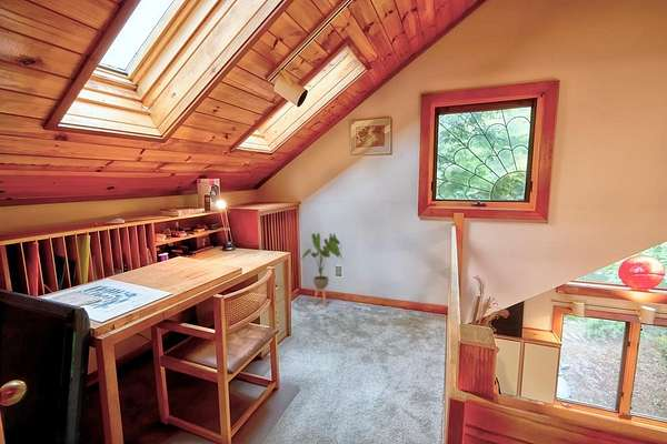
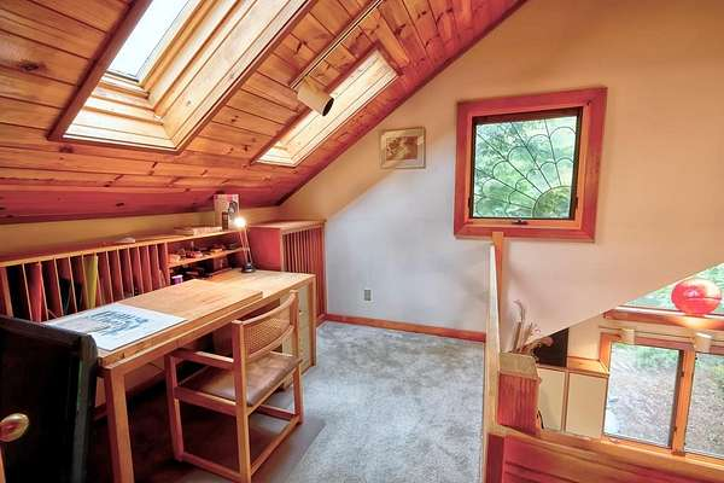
- house plant [300,232,344,307]
